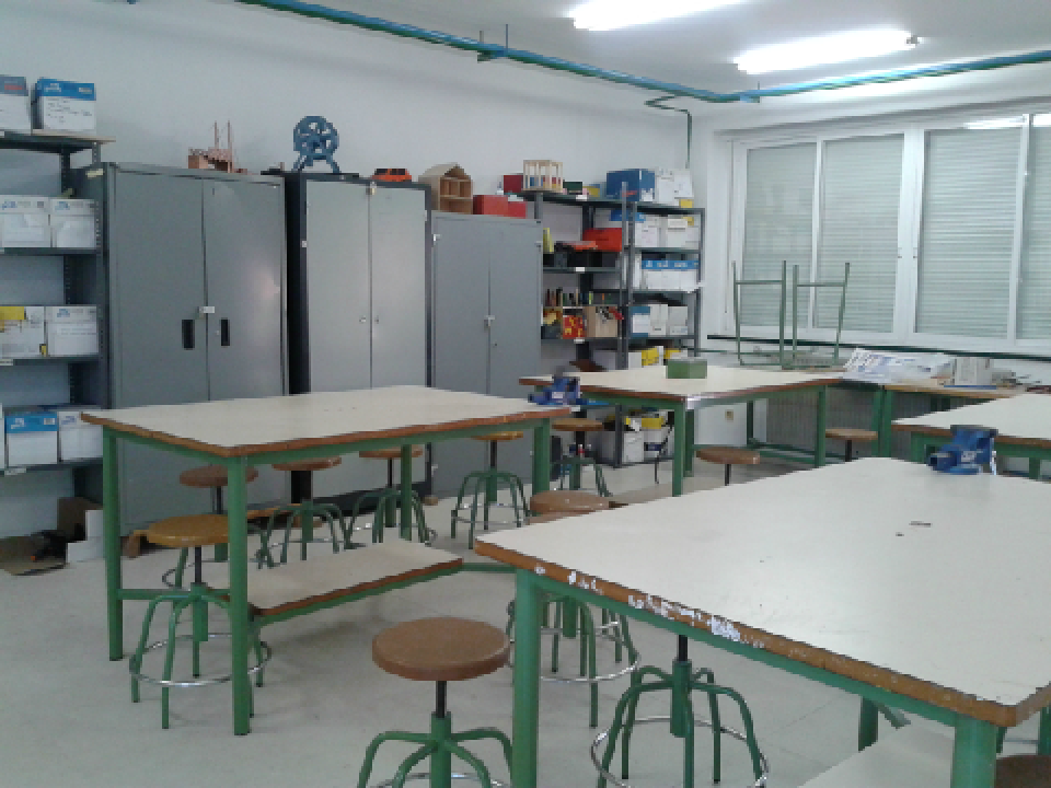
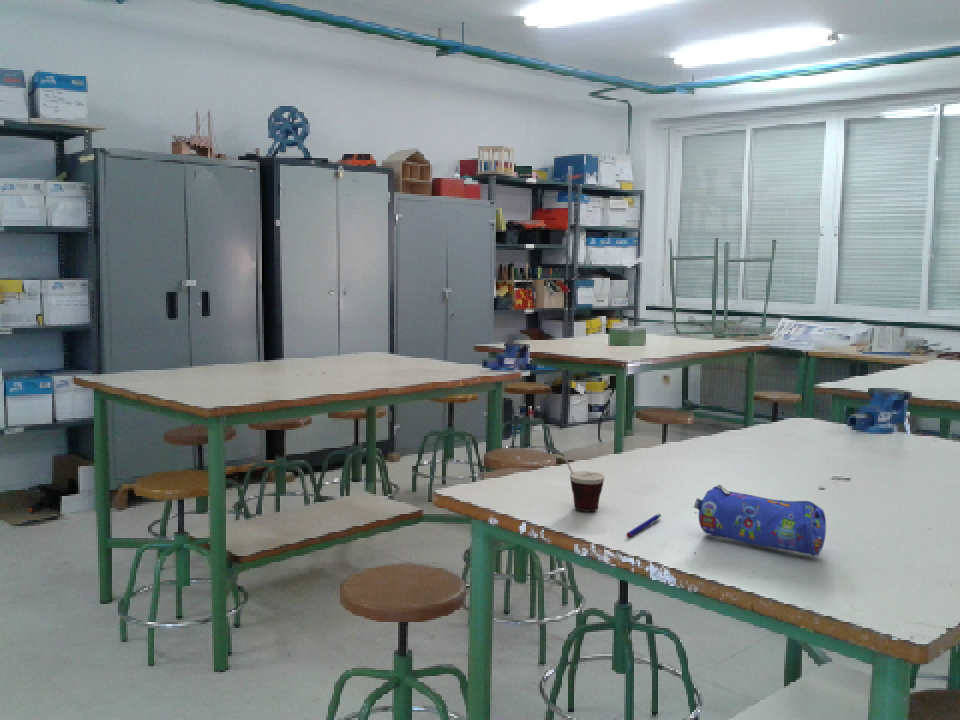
+ pencil case [693,484,827,557]
+ cup [544,445,606,512]
+ pen [625,513,662,538]
